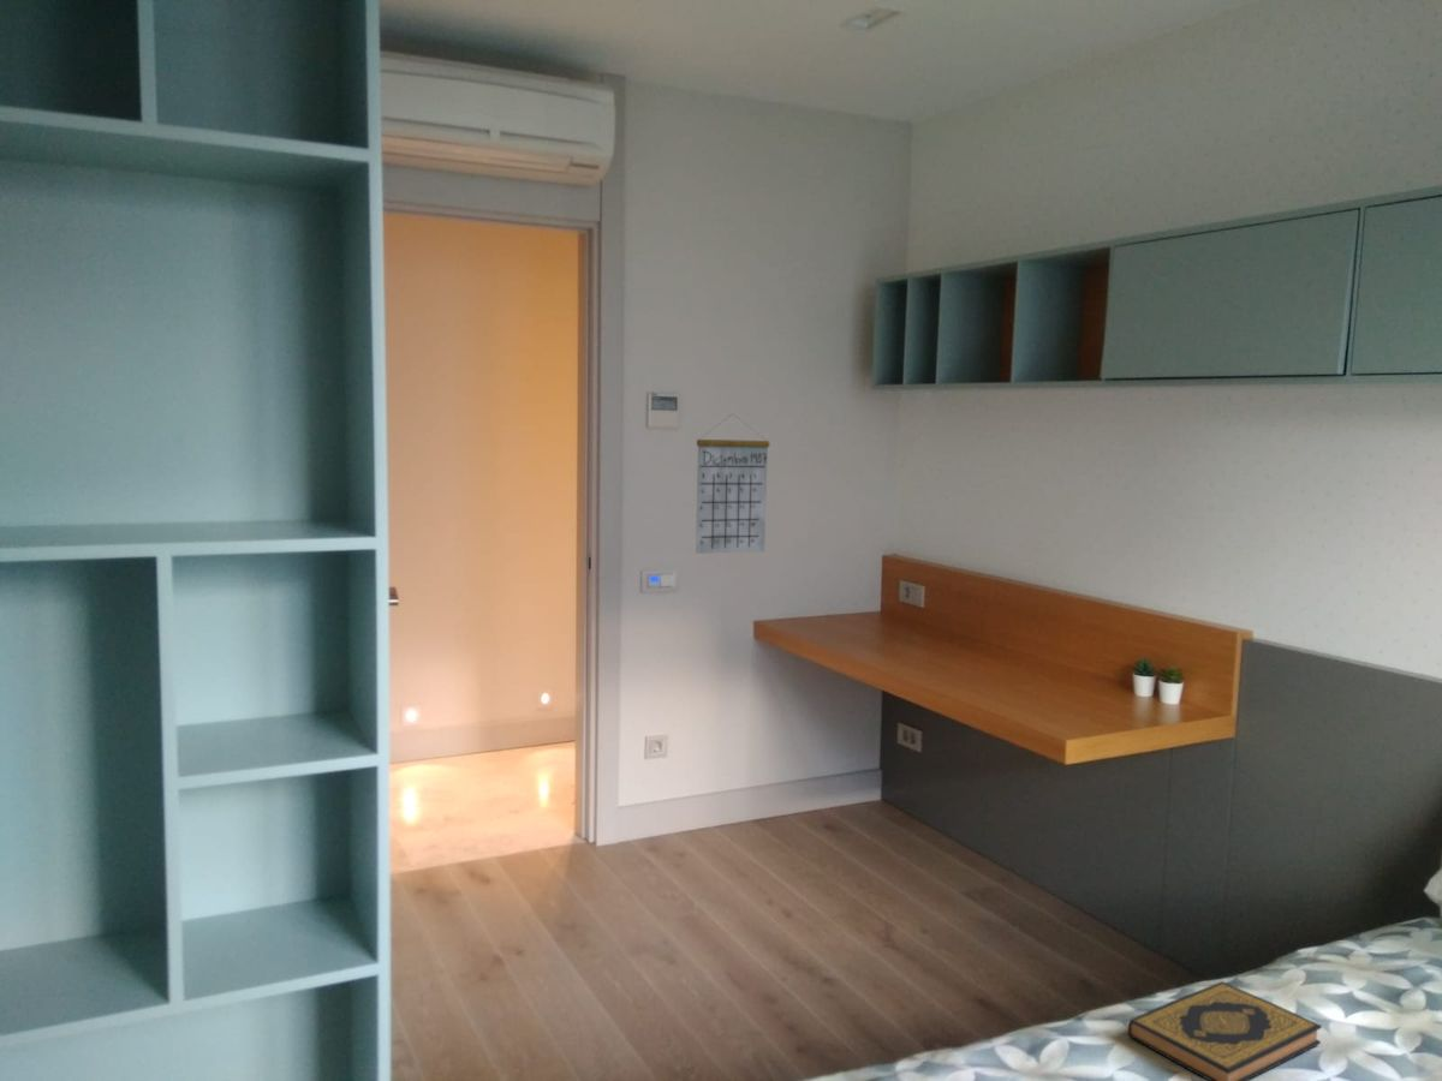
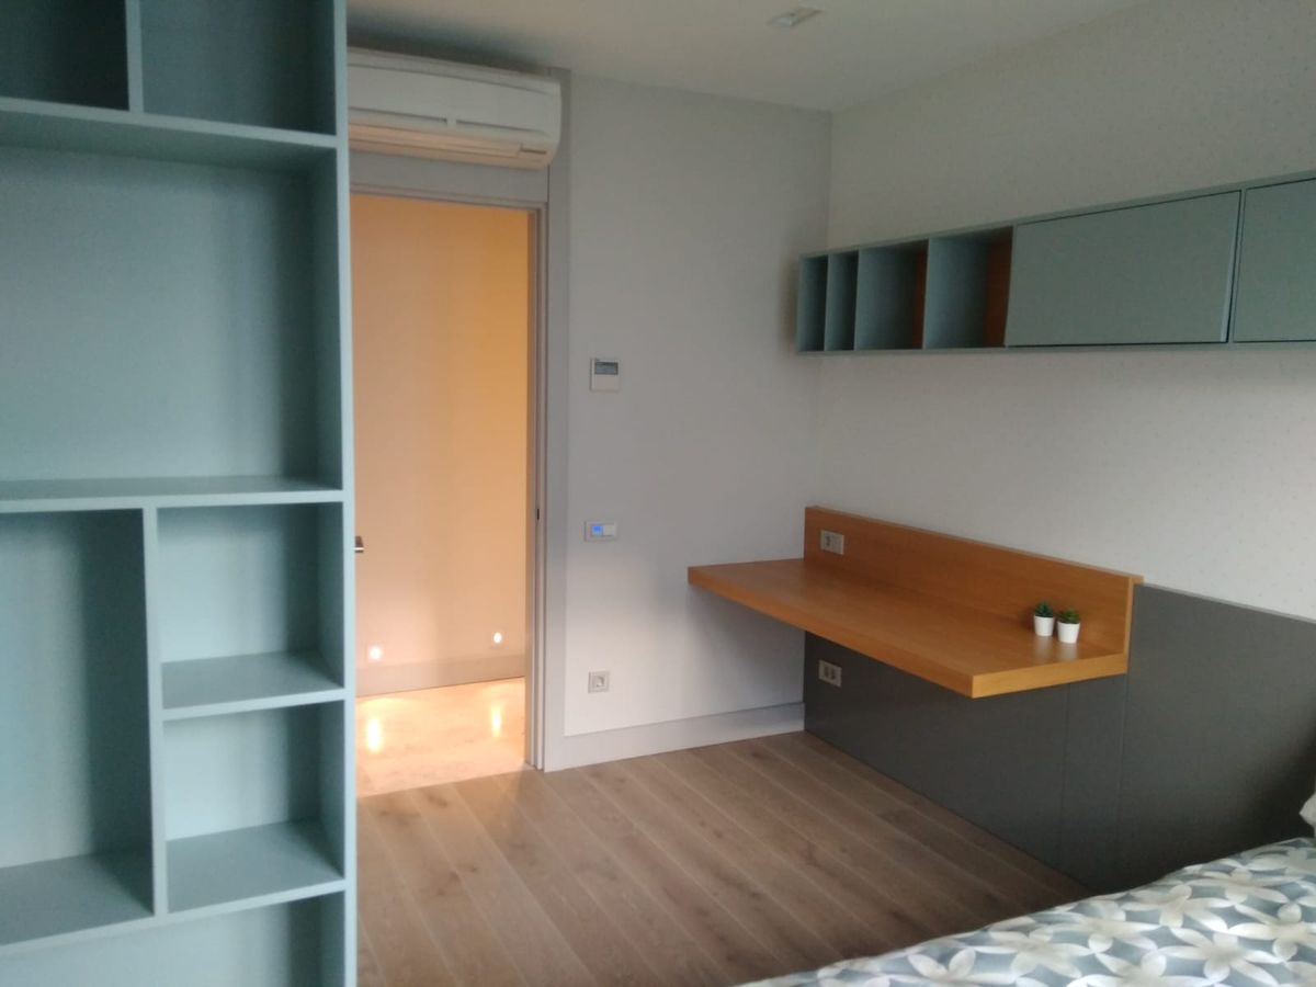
- calendar [695,412,770,555]
- hardback book [1127,980,1323,1081]
